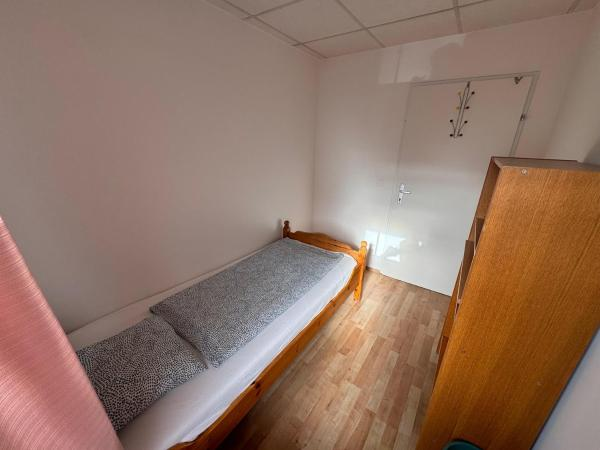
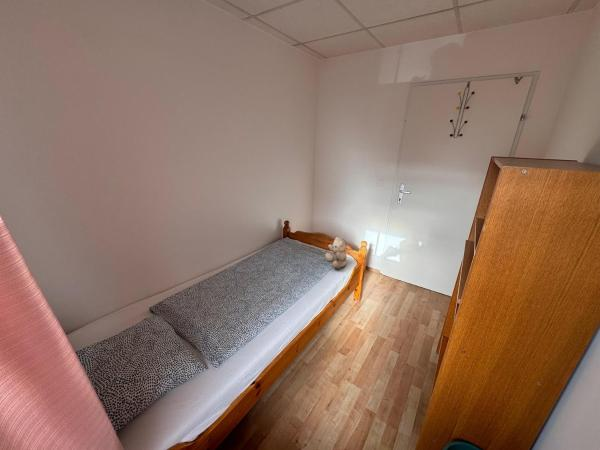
+ teddy bear [324,236,348,270]
